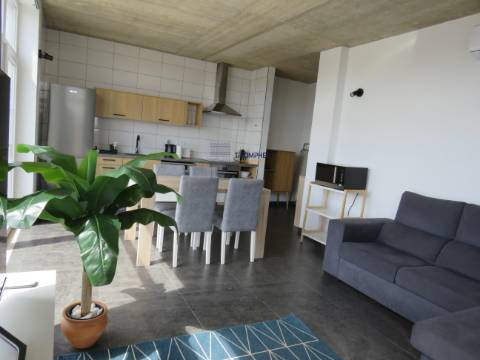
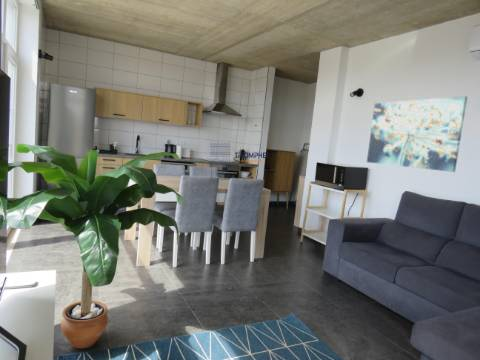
+ wall art [366,95,468,173]
